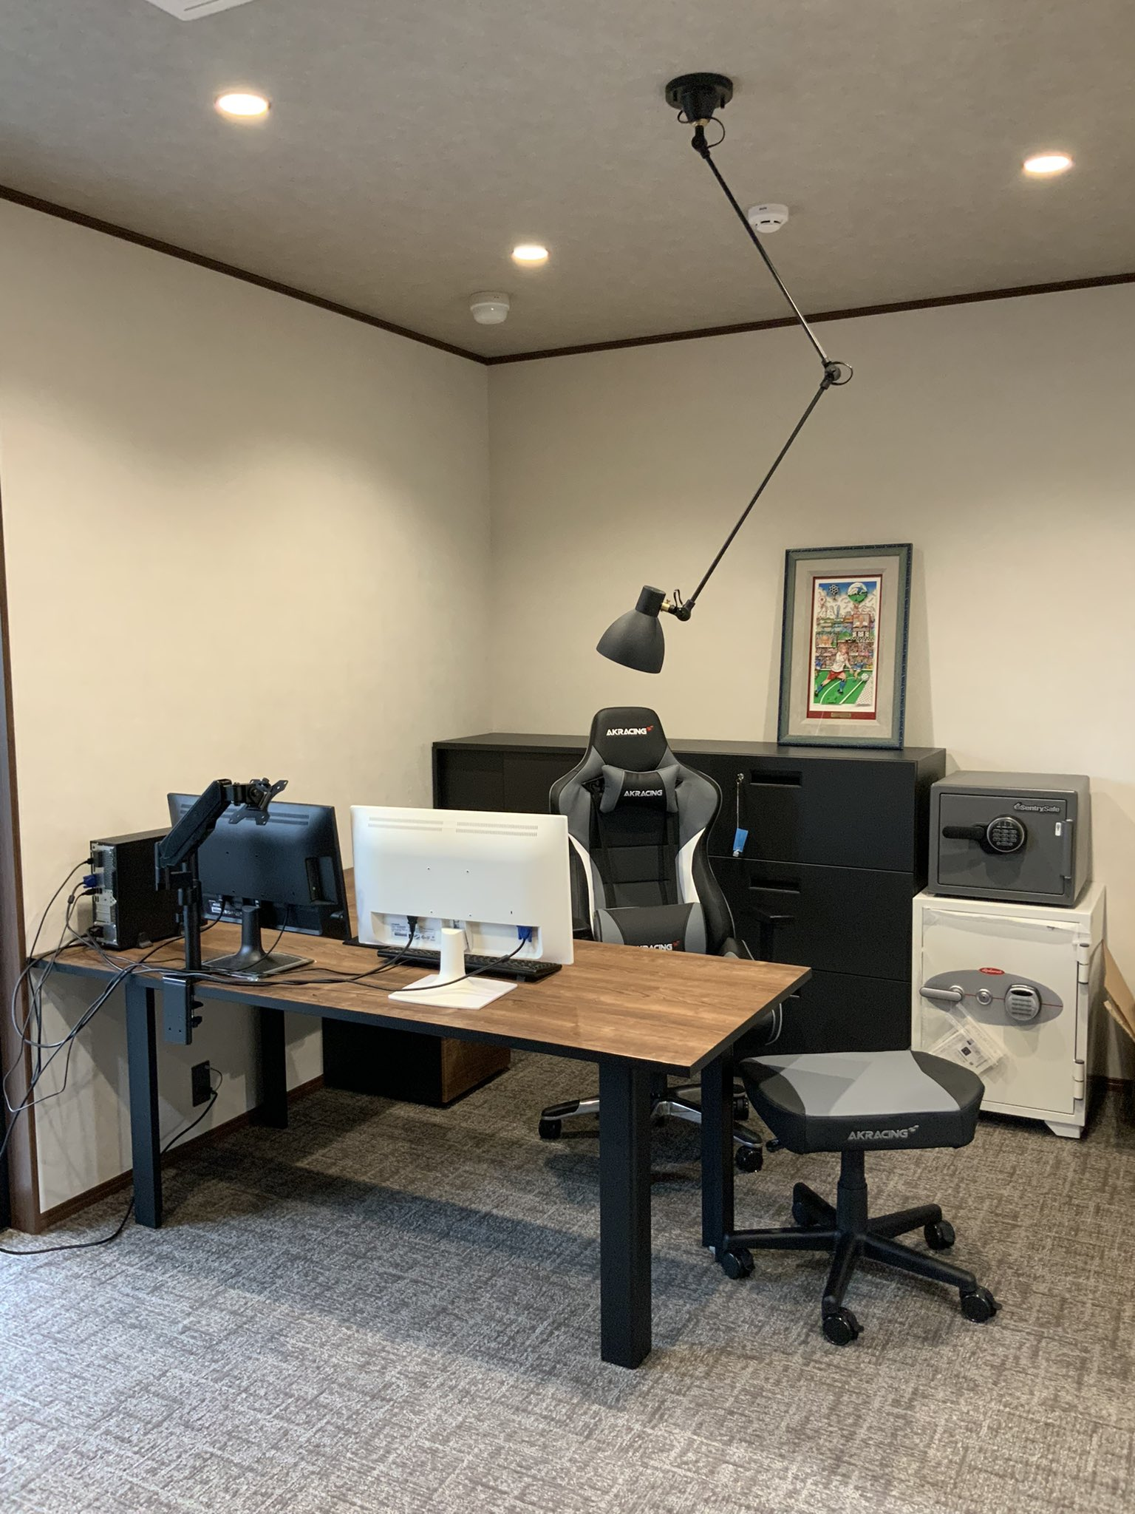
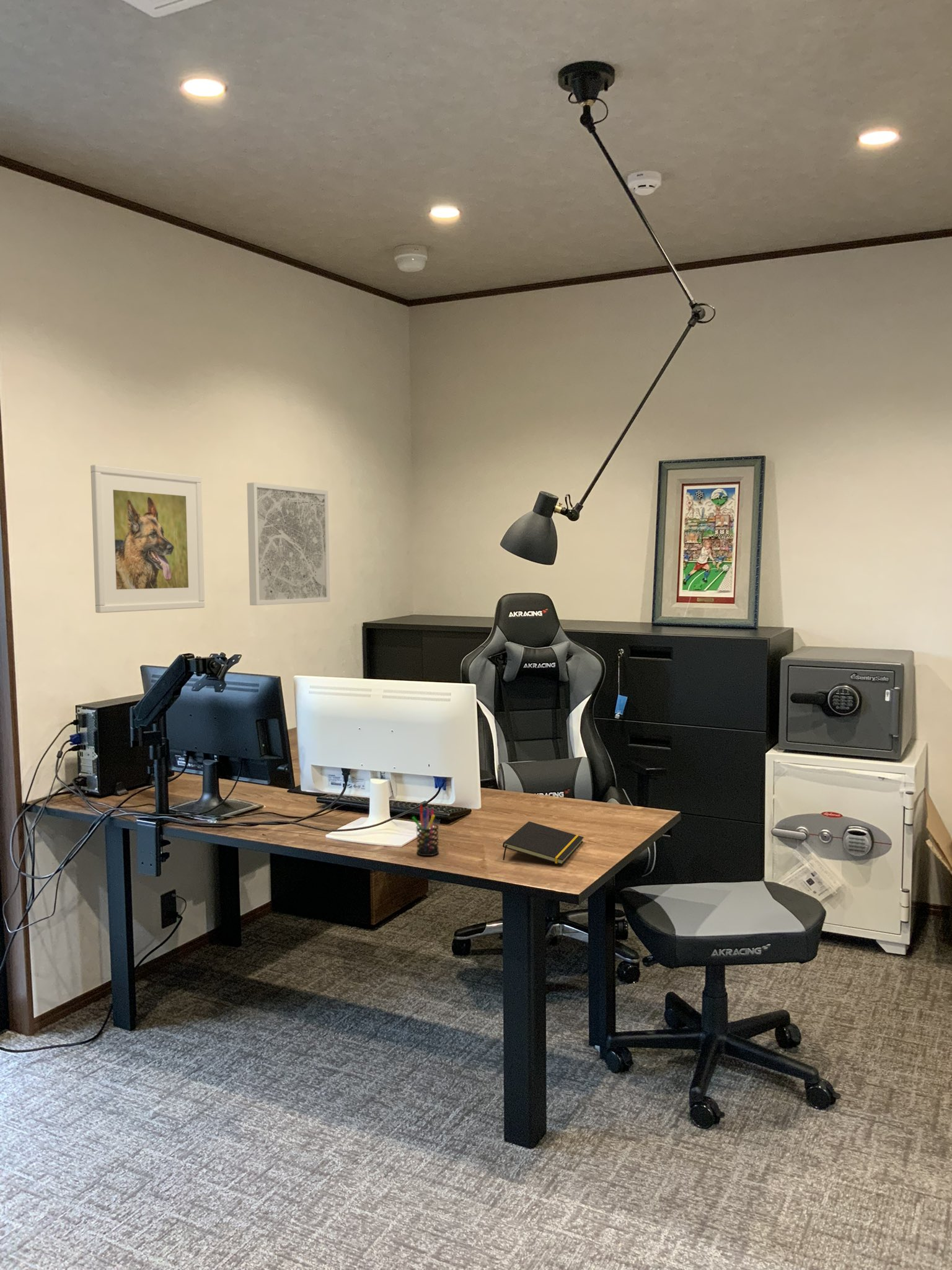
+ notepad [502,821,584,866]
+ wall art [246,482,330,606]
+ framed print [90,464,205,613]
+ pen holder [412,805,439,856]
